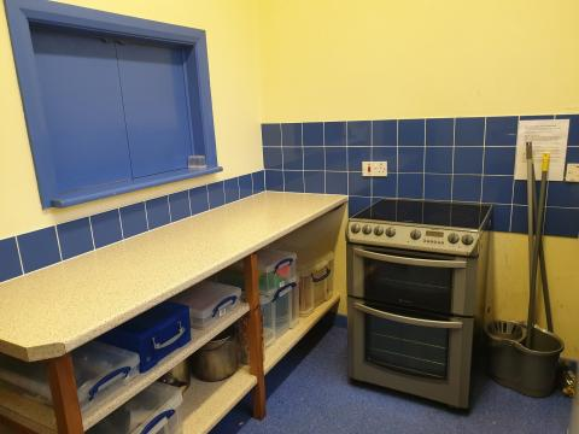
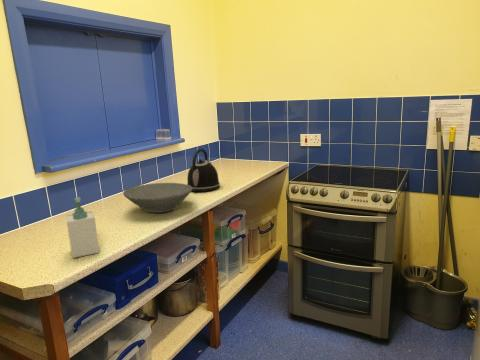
+ kettle [186,148,221,193]
+ soap bottle [65,196,100,259]
+ bowl [122,182,192,214]
